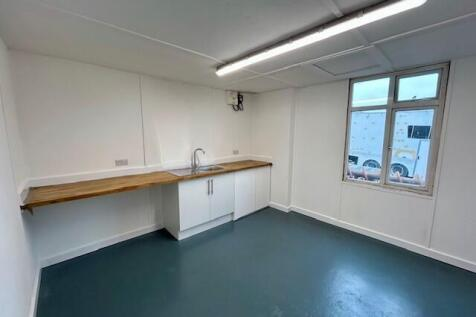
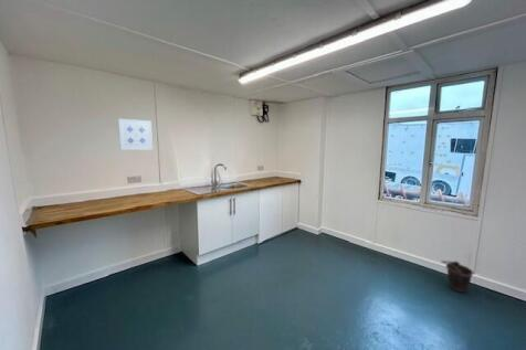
+ bucket [441,259,474,294]
+ wall art [117,118,154,151]
